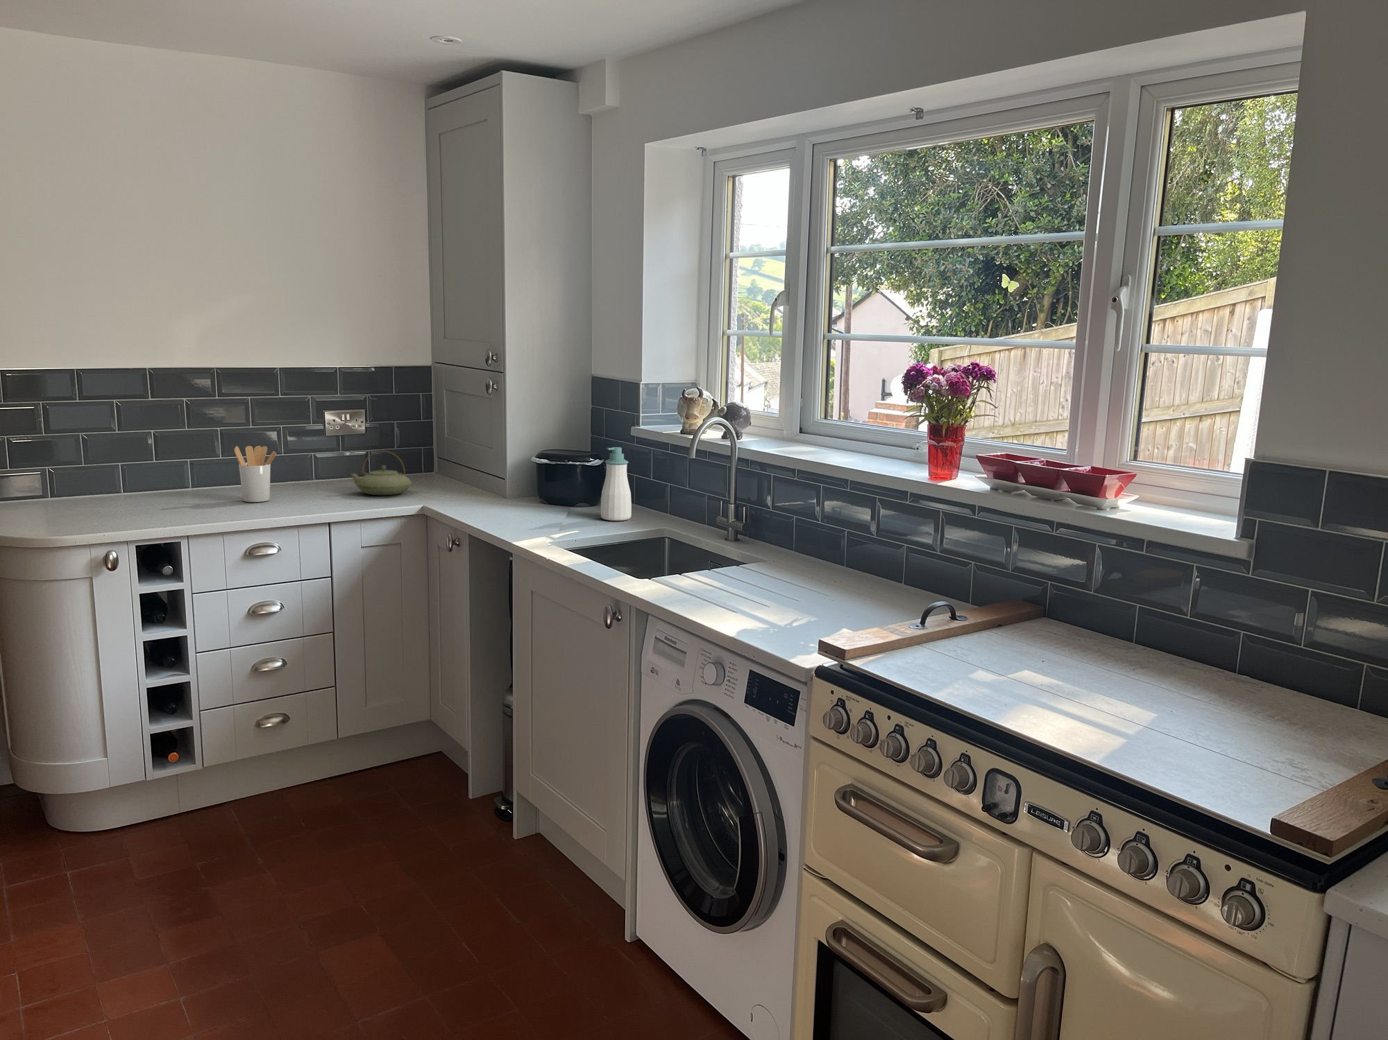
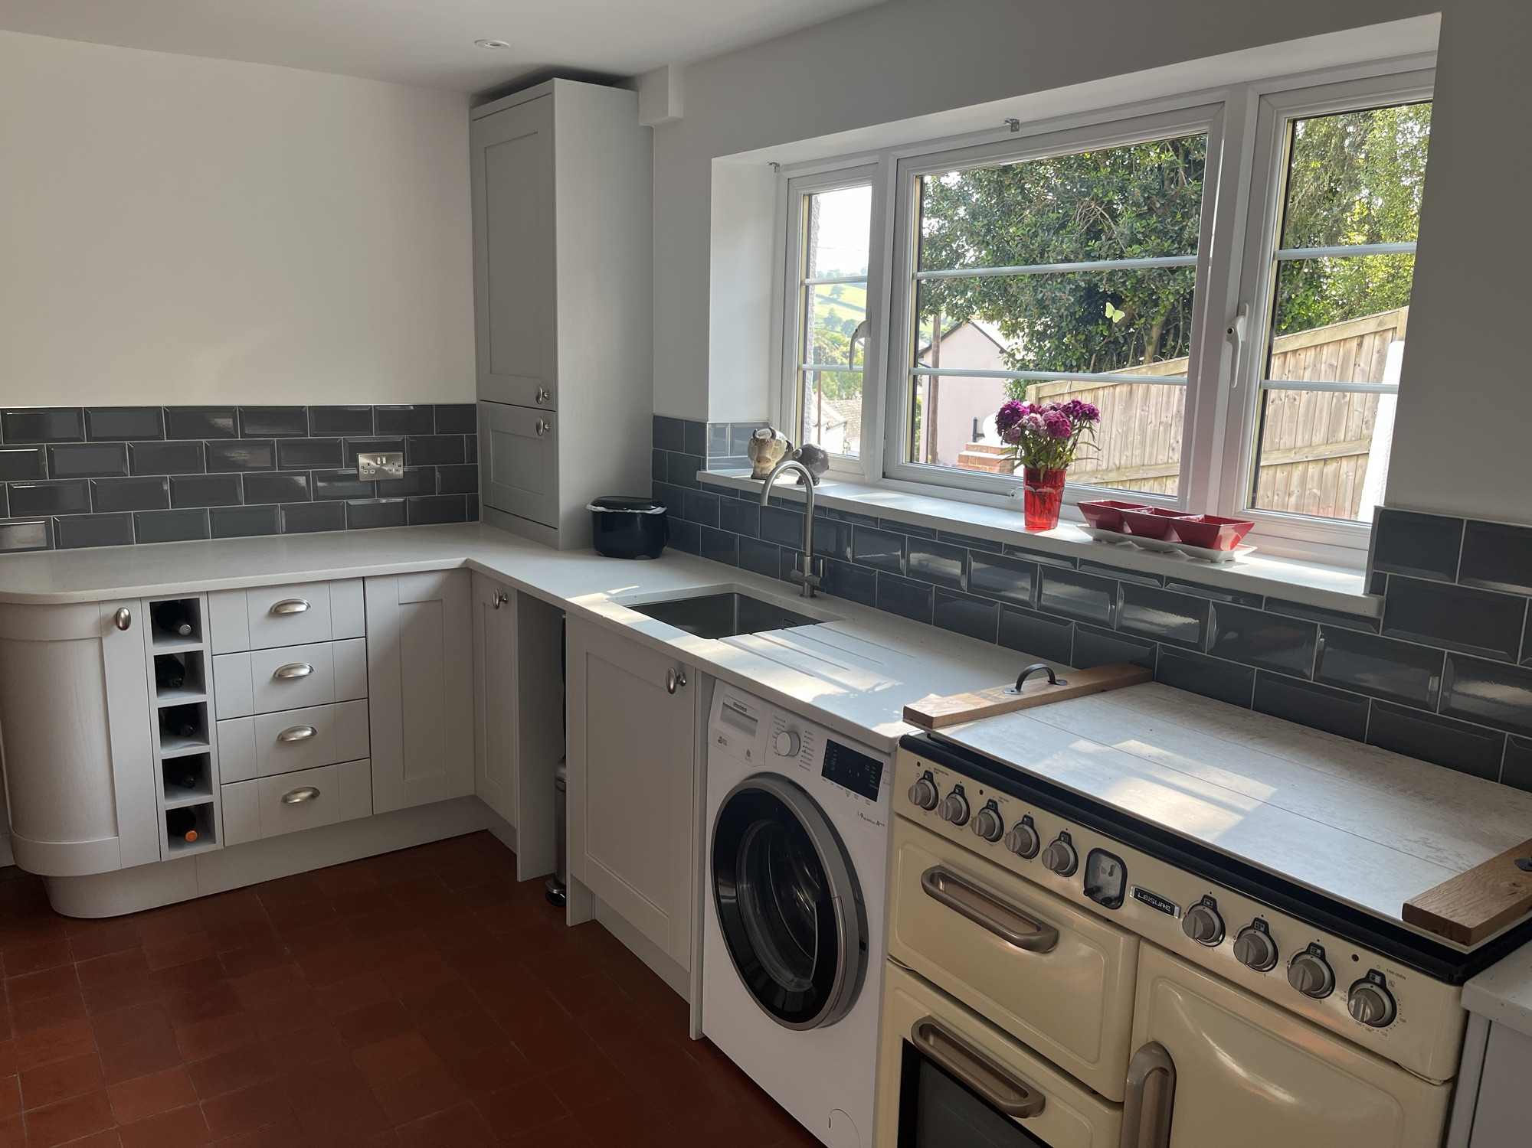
- soap bottle [600,447,632,521]
- utensil holder [234,445,277,503]
- teapot [349,450,412,496]
